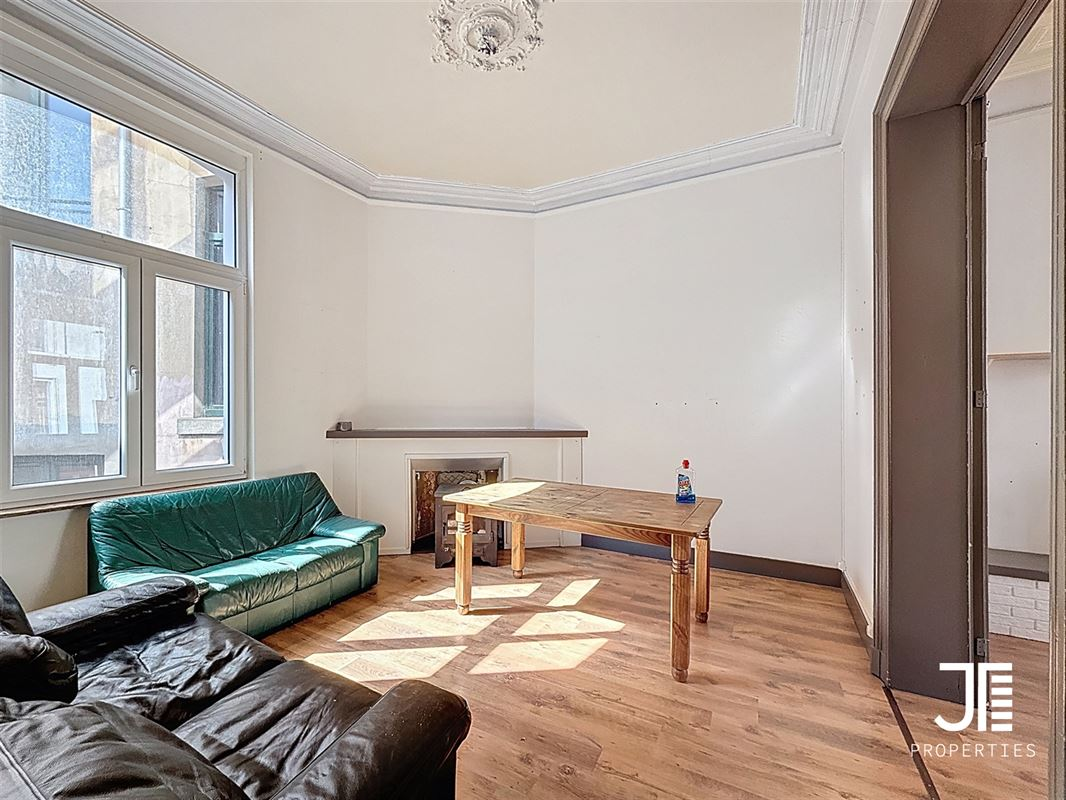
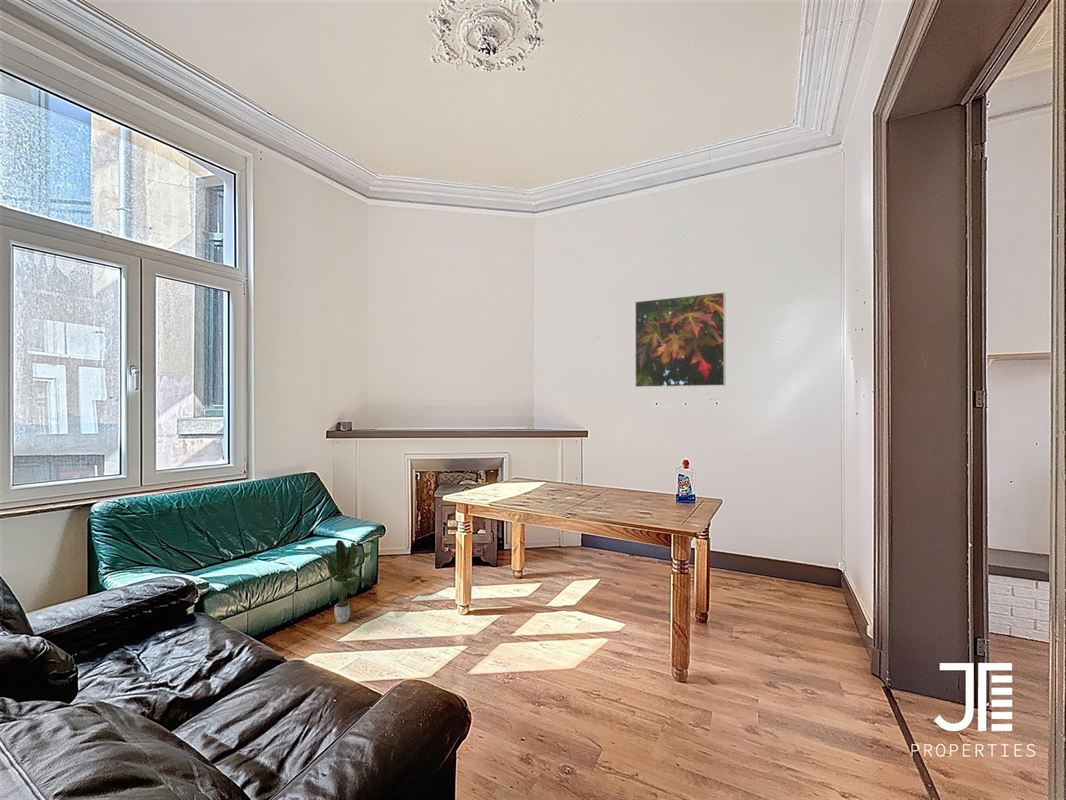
+ potted plant [319,539,374,624]
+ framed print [634,291,726,388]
